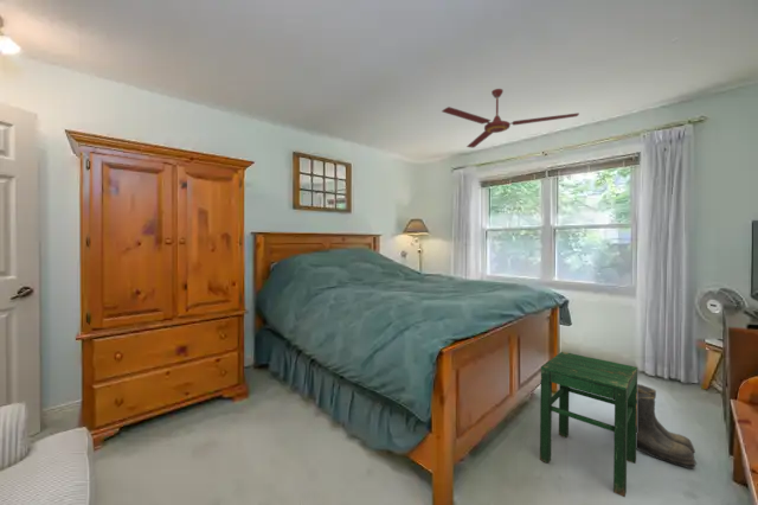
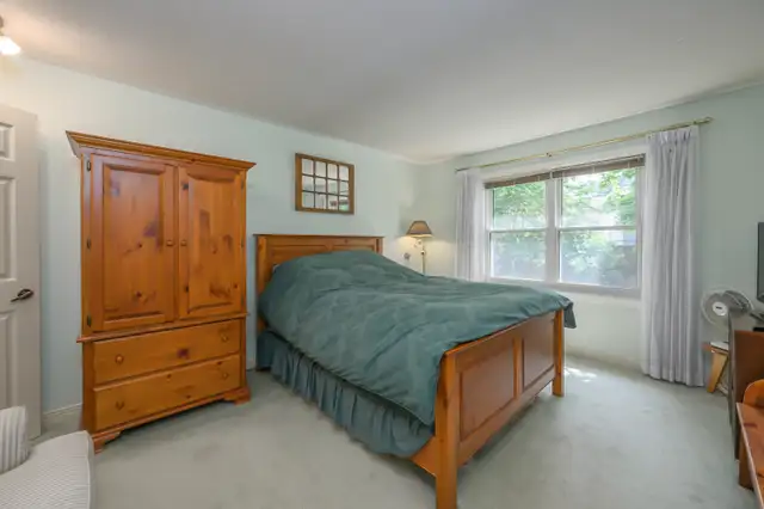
- boots [636,383,698,469]
- stool [539,351,638,498]
- ceiling fan [441,88,580,149]
